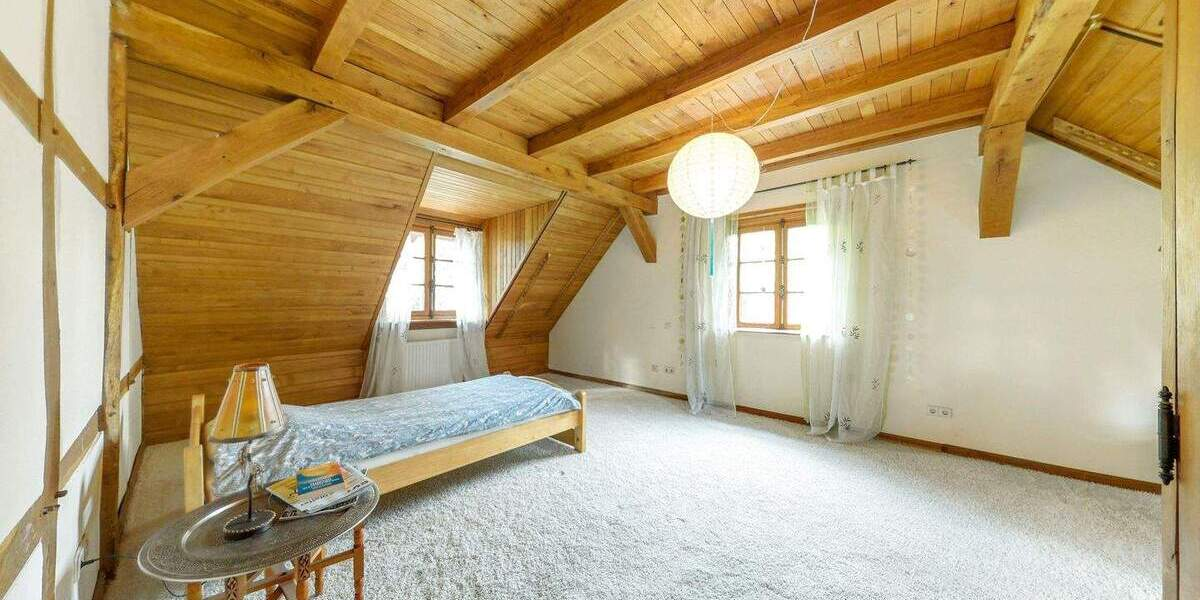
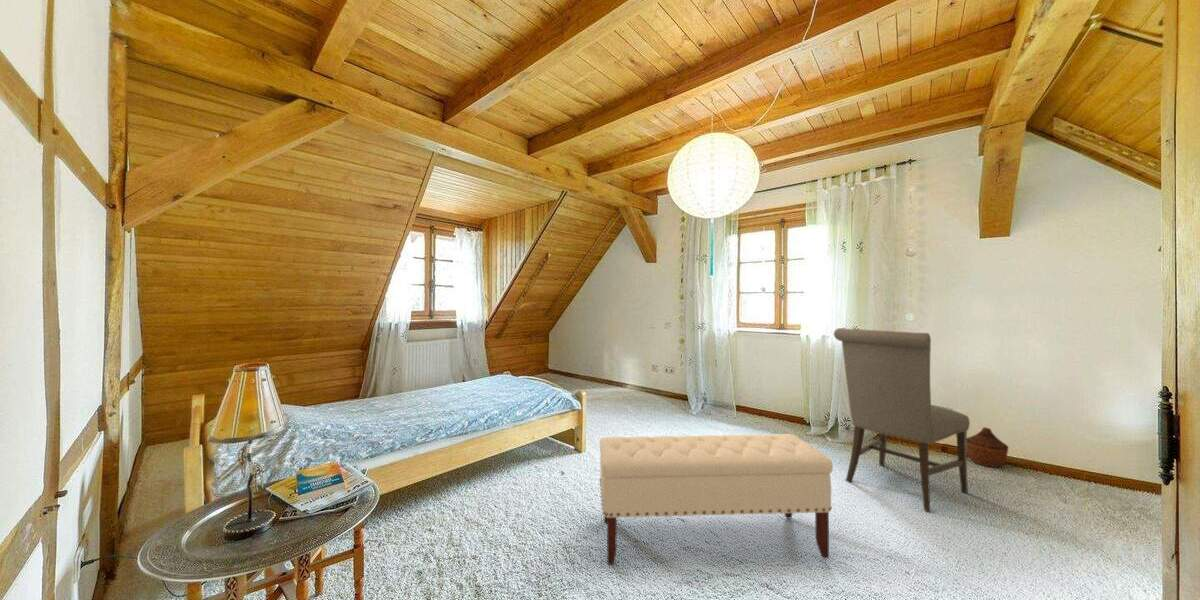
+ bench [598,433,834,566]
+ chair [833,327,971,513]
+ woven basket [967,426,1010,468]
